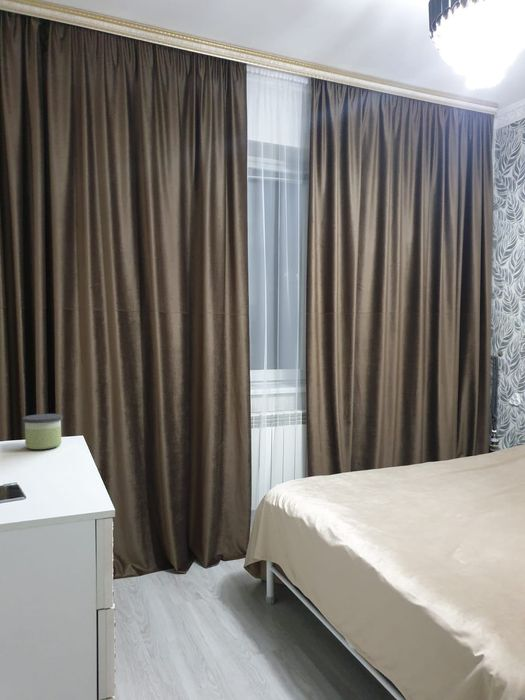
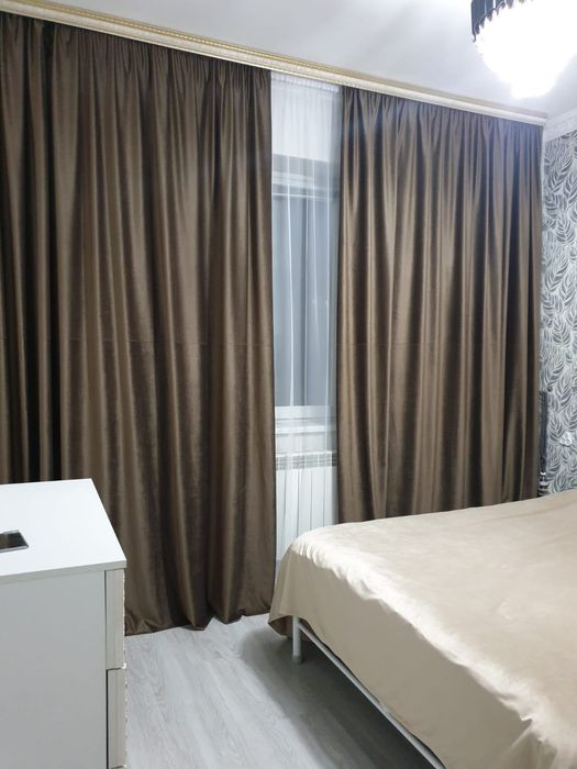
- candle [22,413,63,450]
